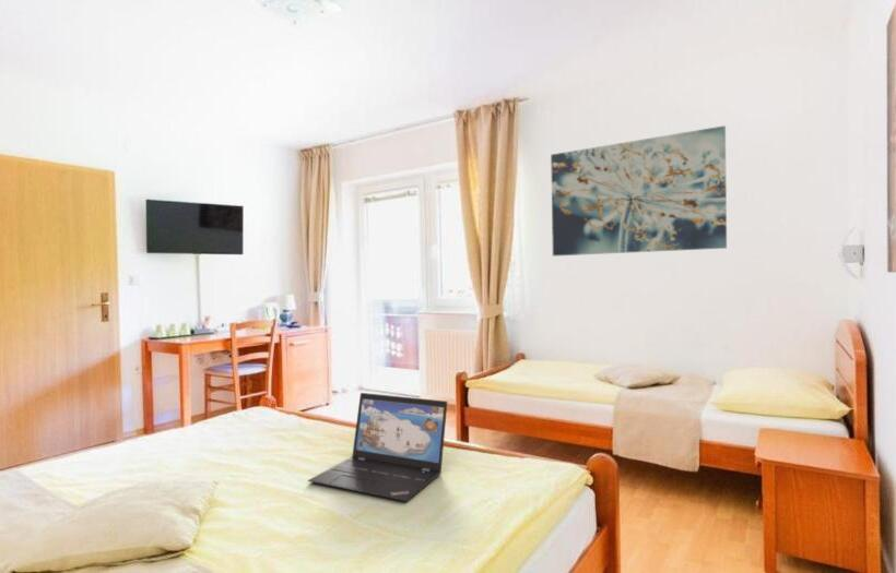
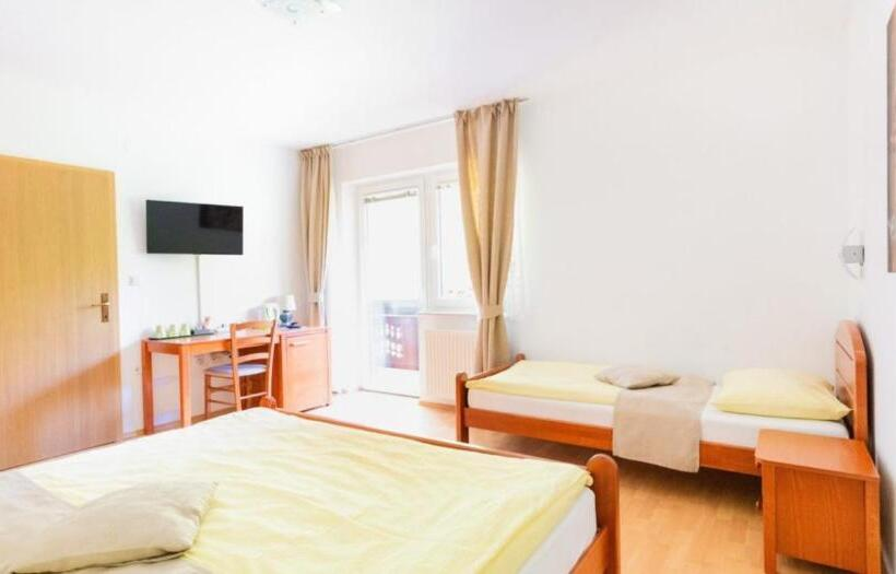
- wall art [550,124,728,258]
- laptop [307,392,448,503]
